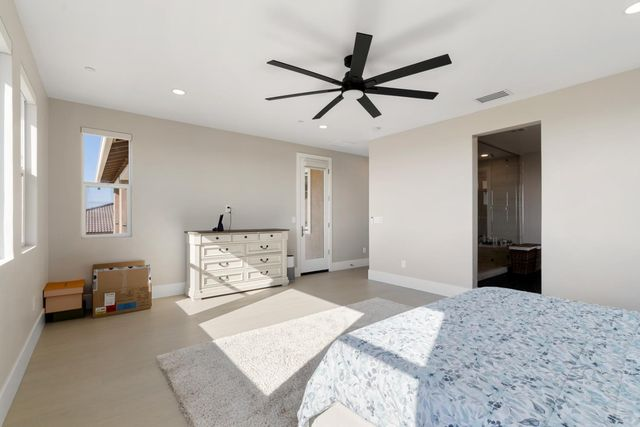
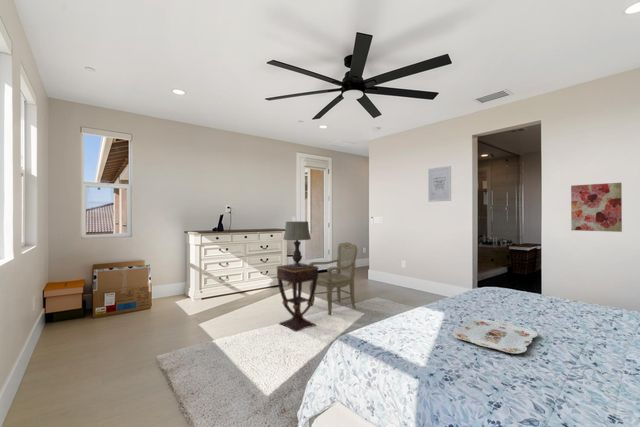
+ wall art [427,165,452,203]
+ side table [275,262,320,333]
+ serving tray [451,318,538,355]
+ armchair [308,241,358,316]
+ wall art [570,182,623,233]
+ table lamp [283,221,312,267]
